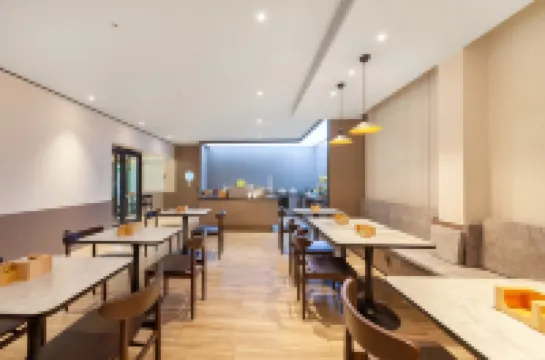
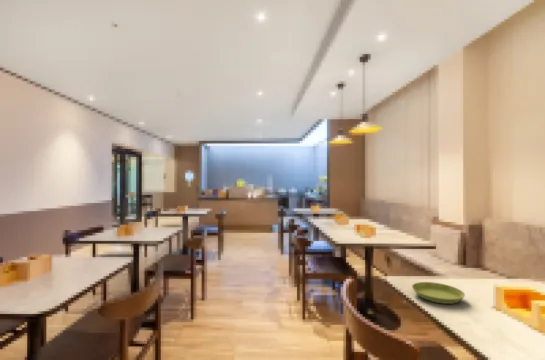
+ saucer [411,281,466,305]
